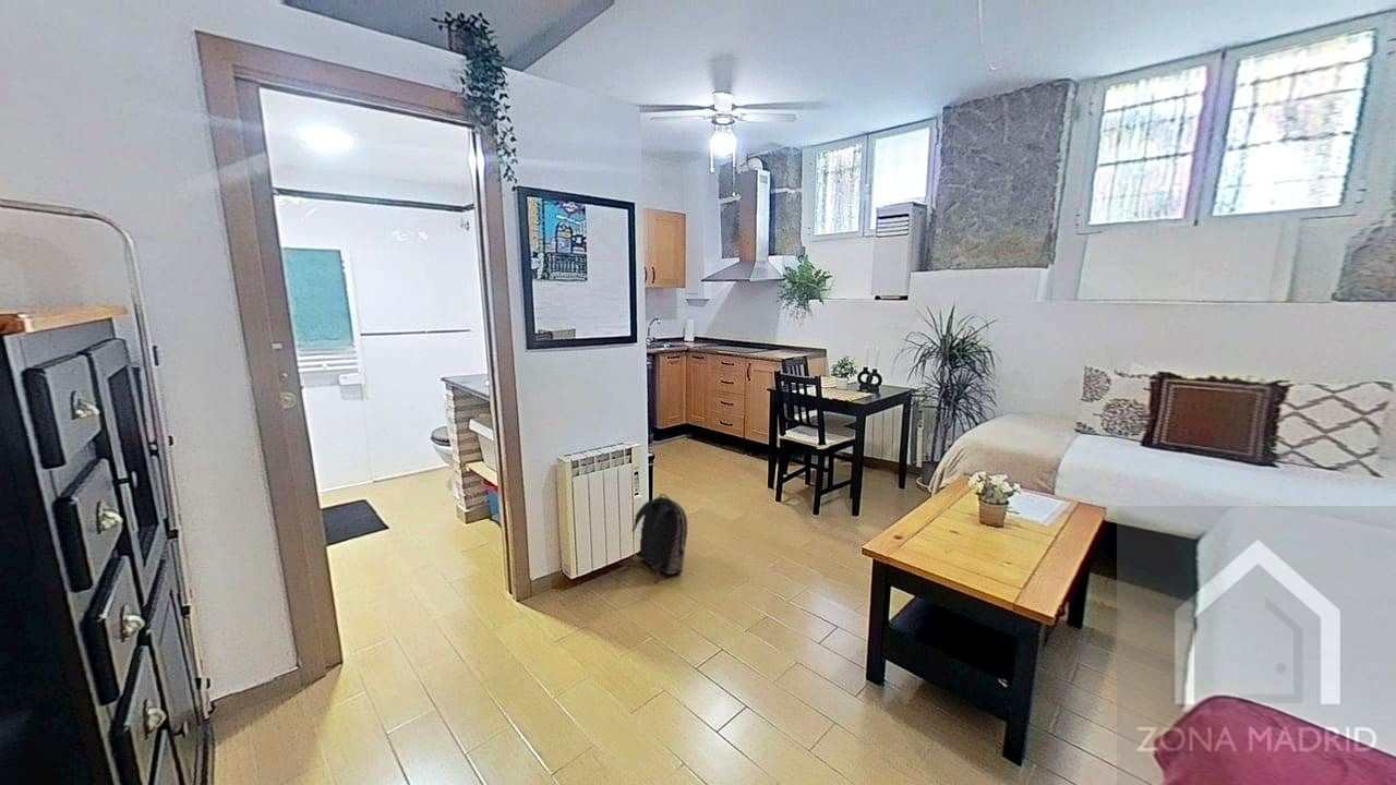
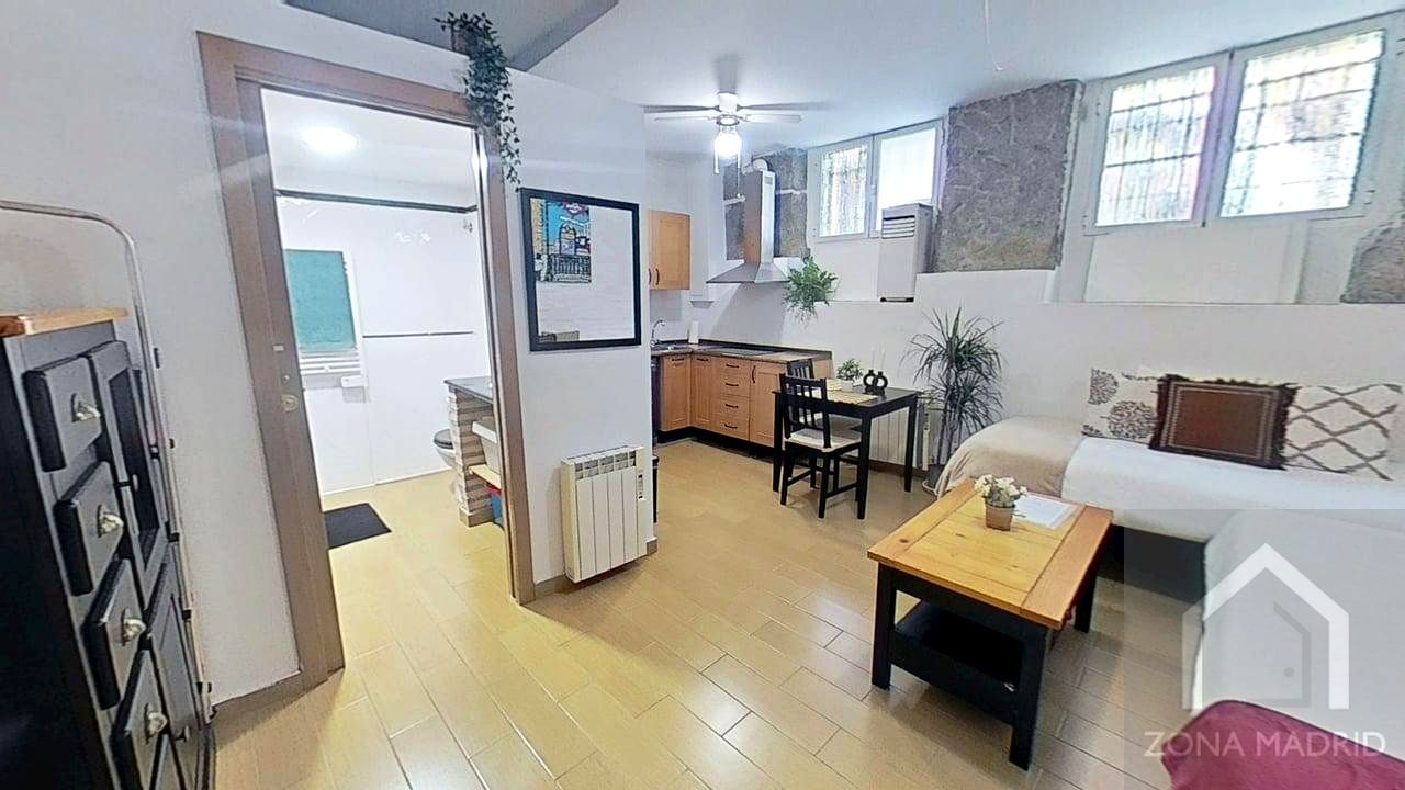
- backpack [625,493,688,584]
